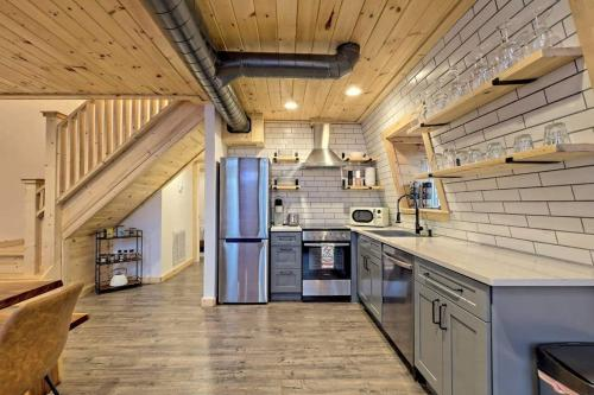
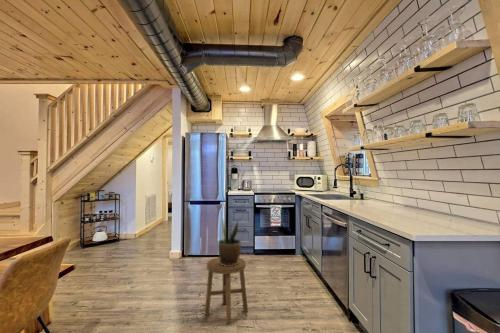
+ potted plant [217,217,242,266]
+ stool [204,256,249,326]
